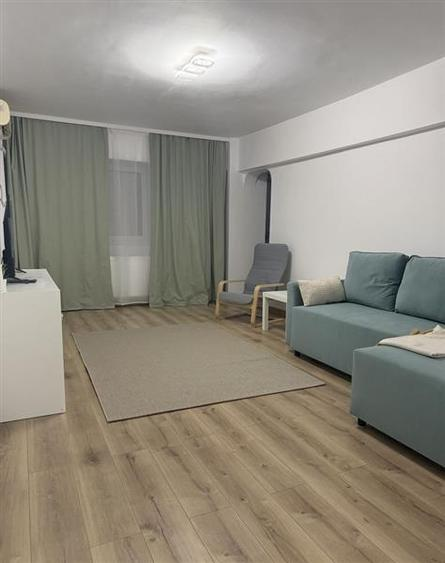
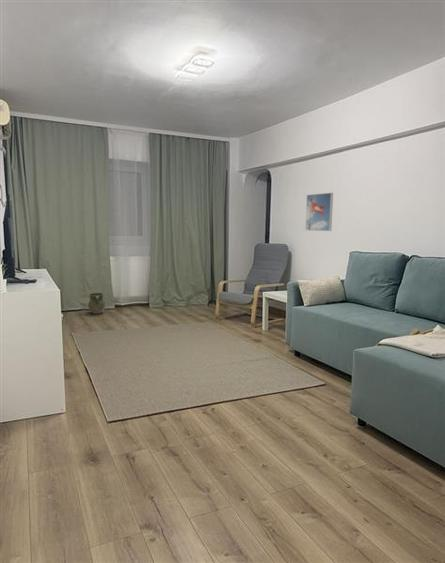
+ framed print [304,192,334,232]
+ ceramic jug [87,292,106,315]
